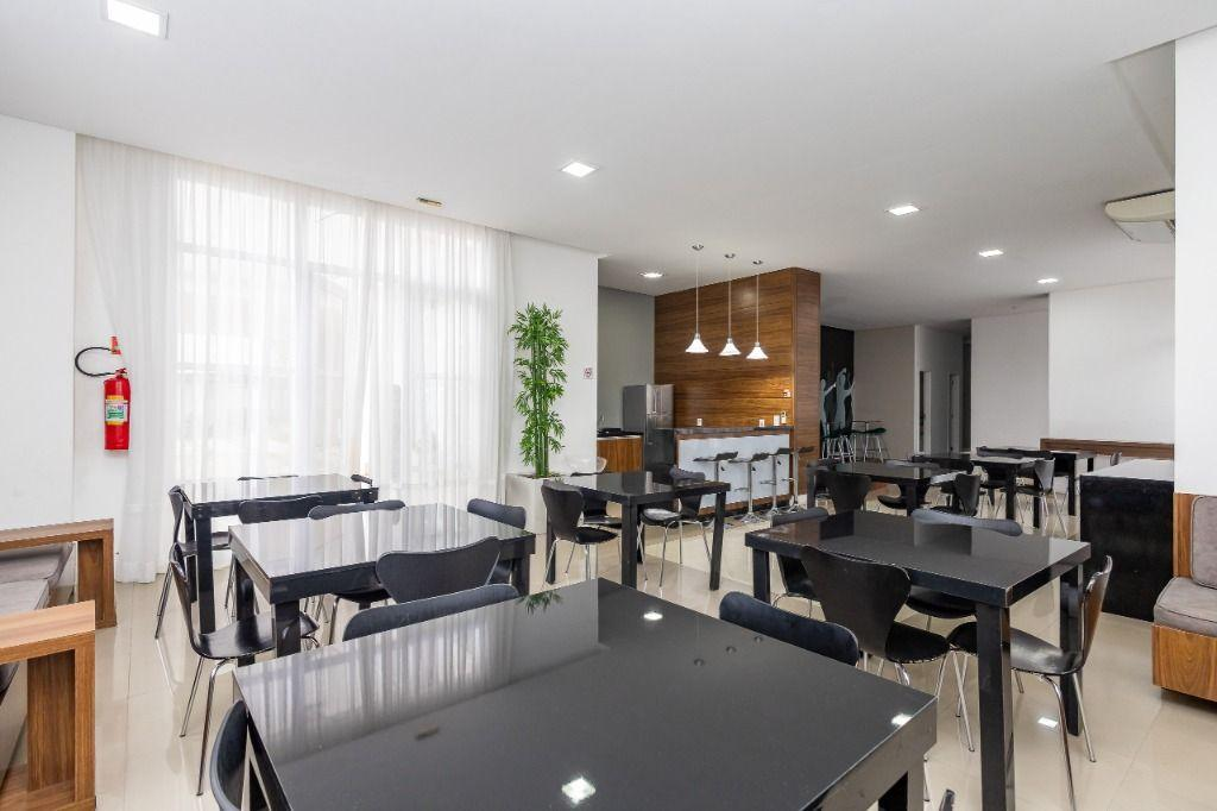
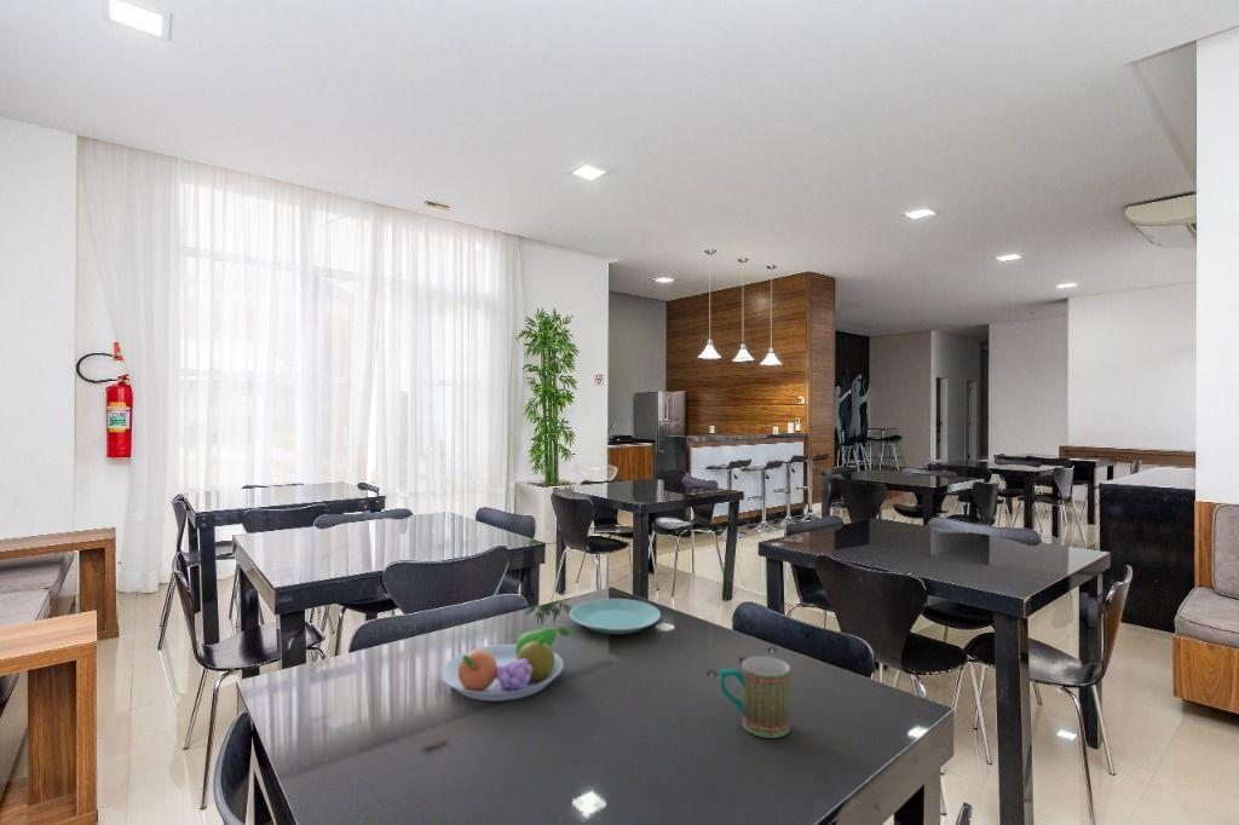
+ mug [719,656,791,739]
+ fruit bowl [440,625,570,702]
+ plate [569,598,662,635]
